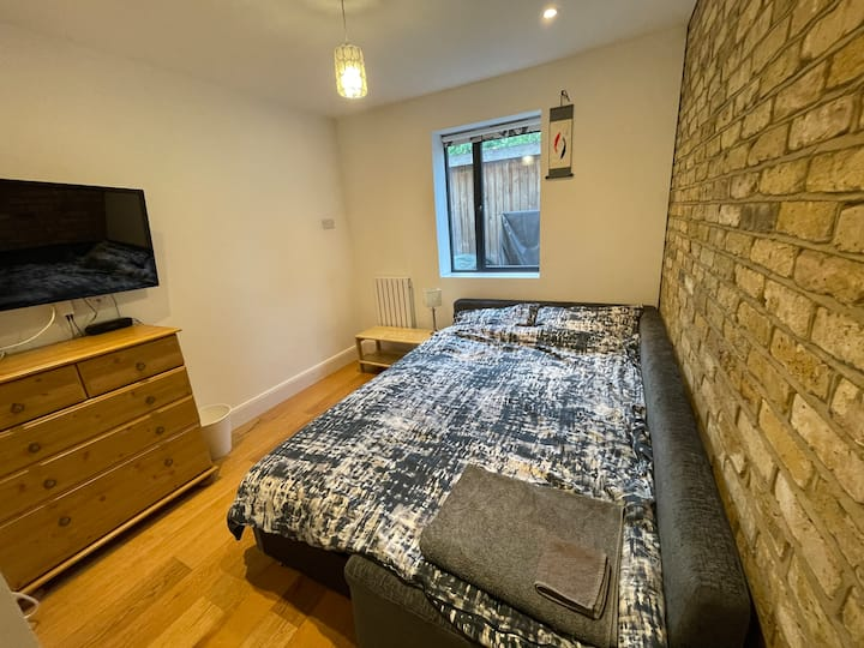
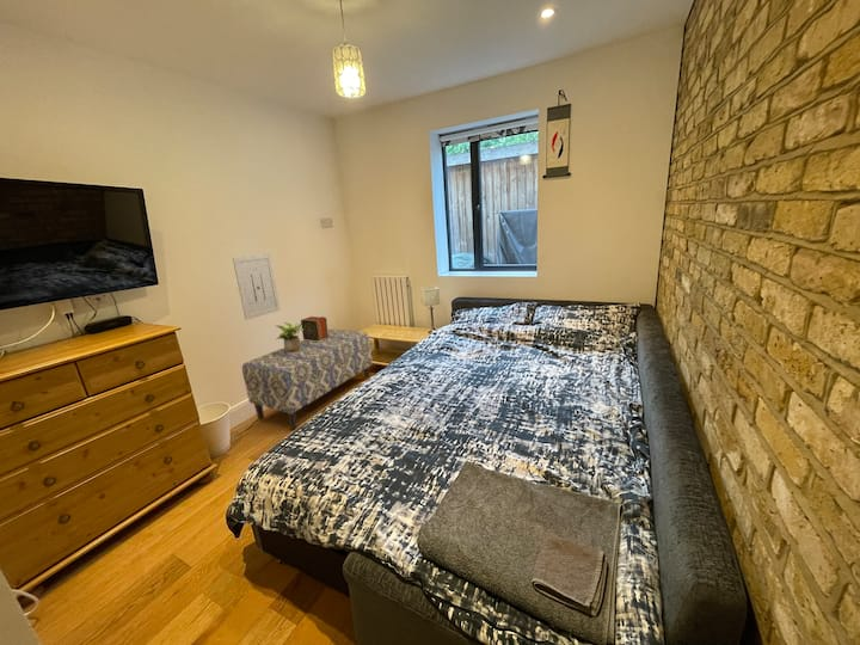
+ decorative box [300,315,328,340]
+ potted plant [275,321,303,352]
+ bench [241,328,374,431]
+ wall art [232,253,282,321]
